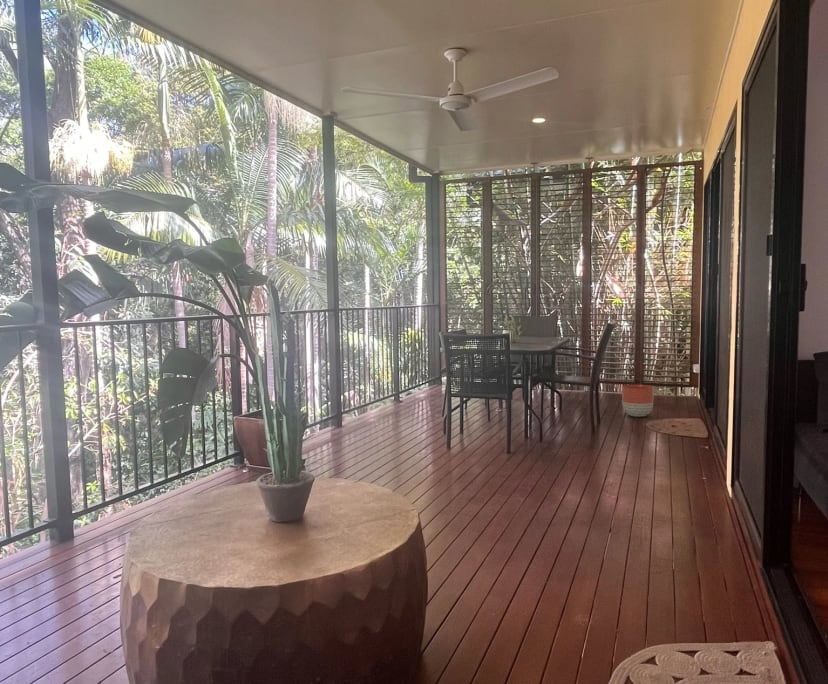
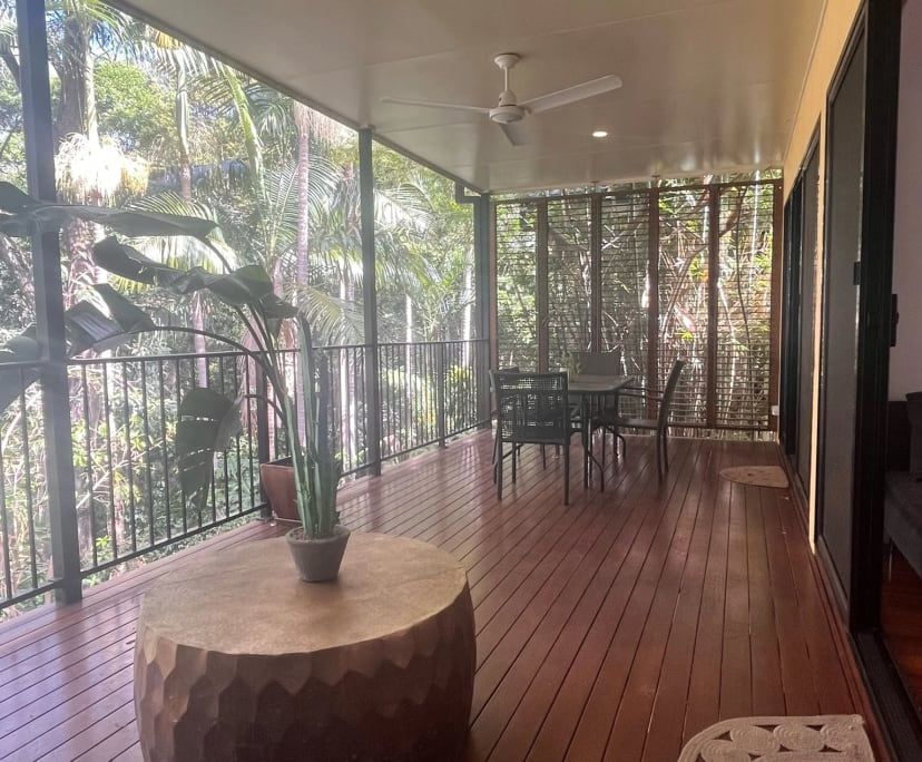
- planter [621,384,655,418]
